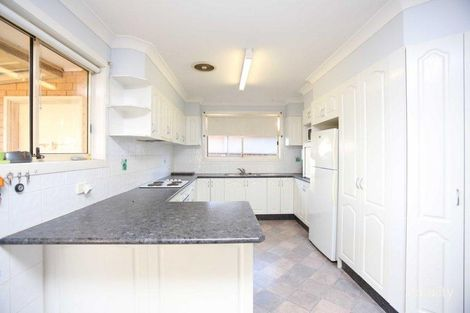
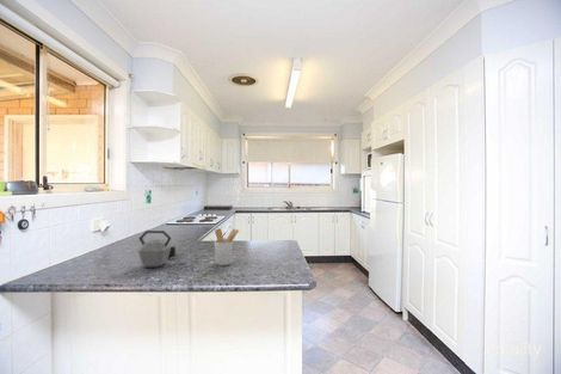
+ kettle [136,229,177,269]
+ utensil holder [214,227,240,266]
